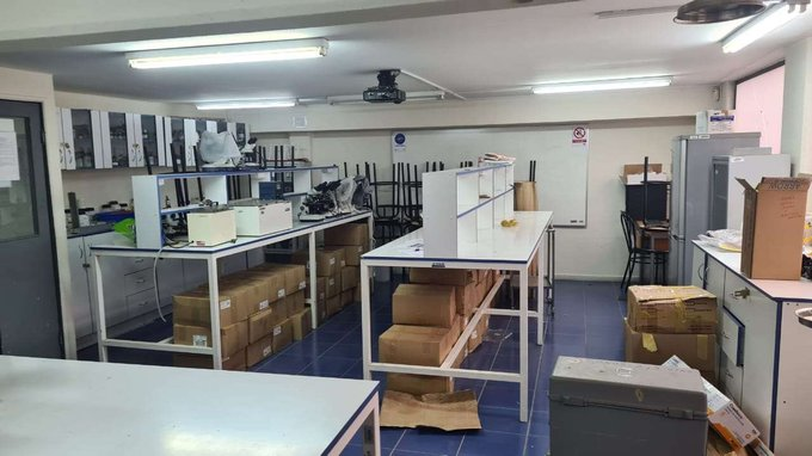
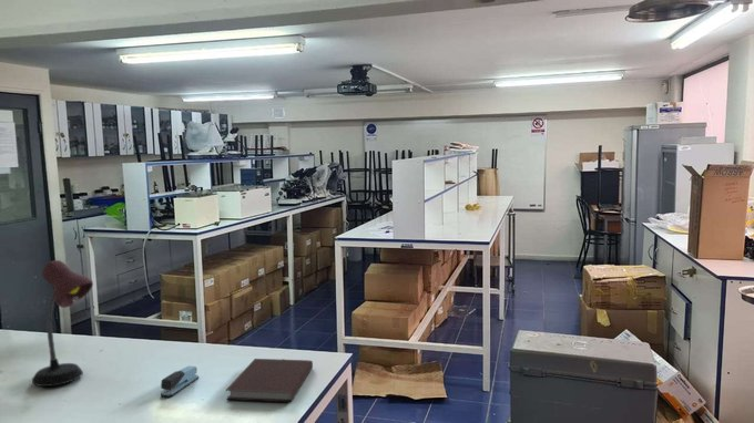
+ desk lamp [31,259,94,388]
+ stapler [160,364,200,399]
+ notebook [224,358,314,403]
